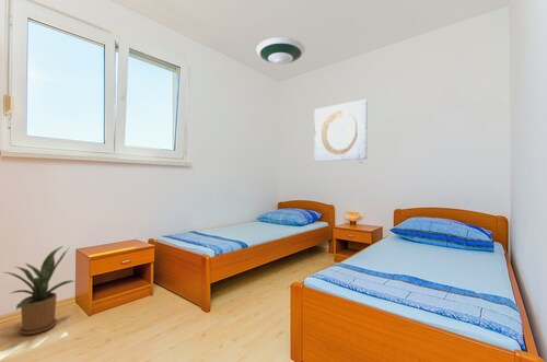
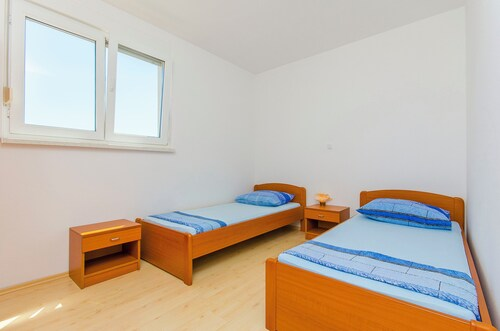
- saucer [255,36,306,66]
- house plant [4,245,74,336]
- wall art [313,98,369,163]
